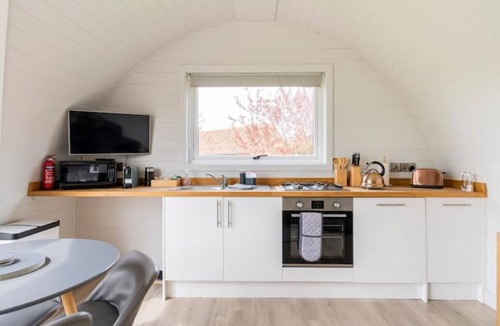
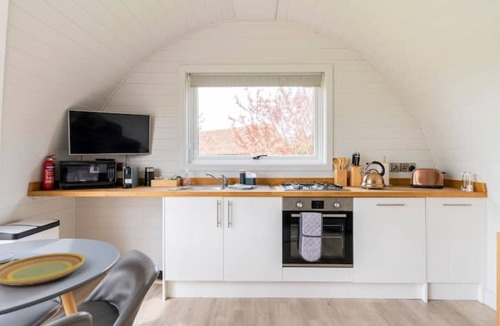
+ plate [0,252,86,287]
